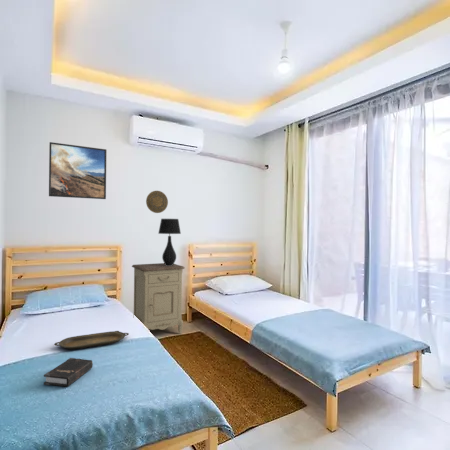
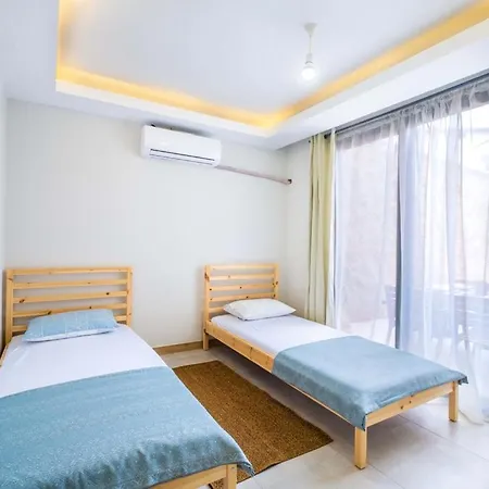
- hardback book [43,357,94,388]
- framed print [48,141,108,200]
- serving tray [54,330,130,350]
- table lamp [157,218,182,266]
- nightstand [131,262,186,334]
- decorative plate [145,190,169,214]
